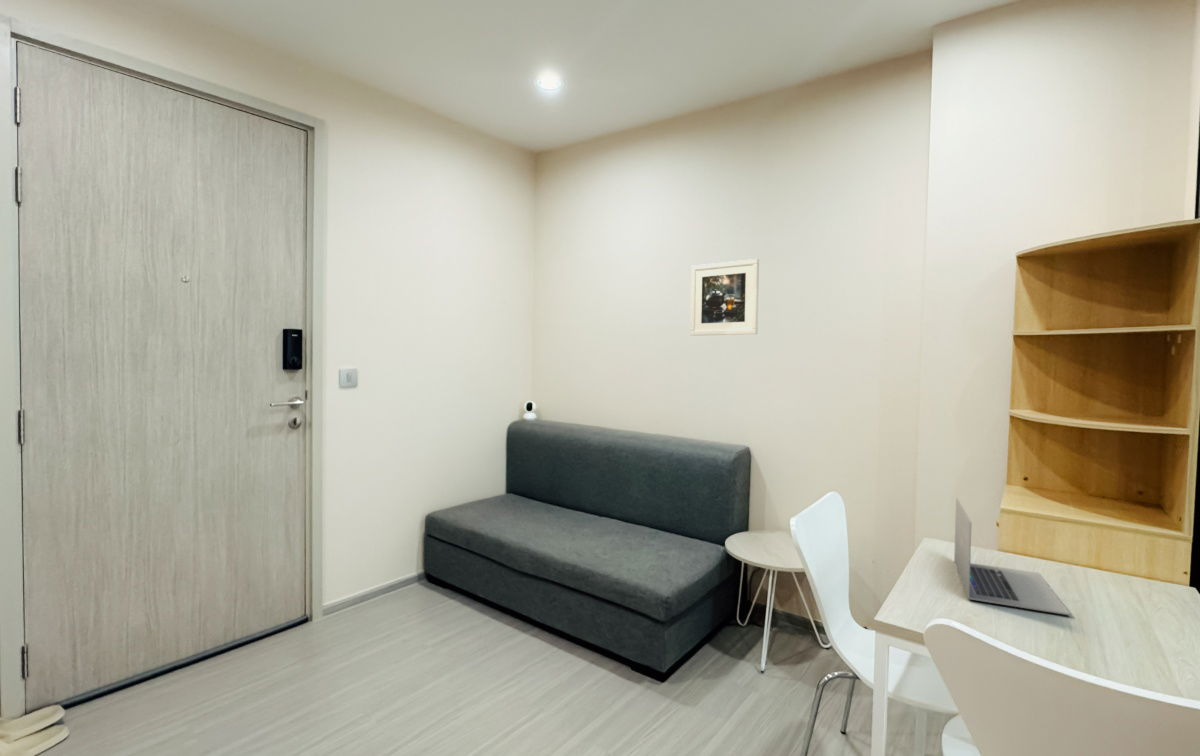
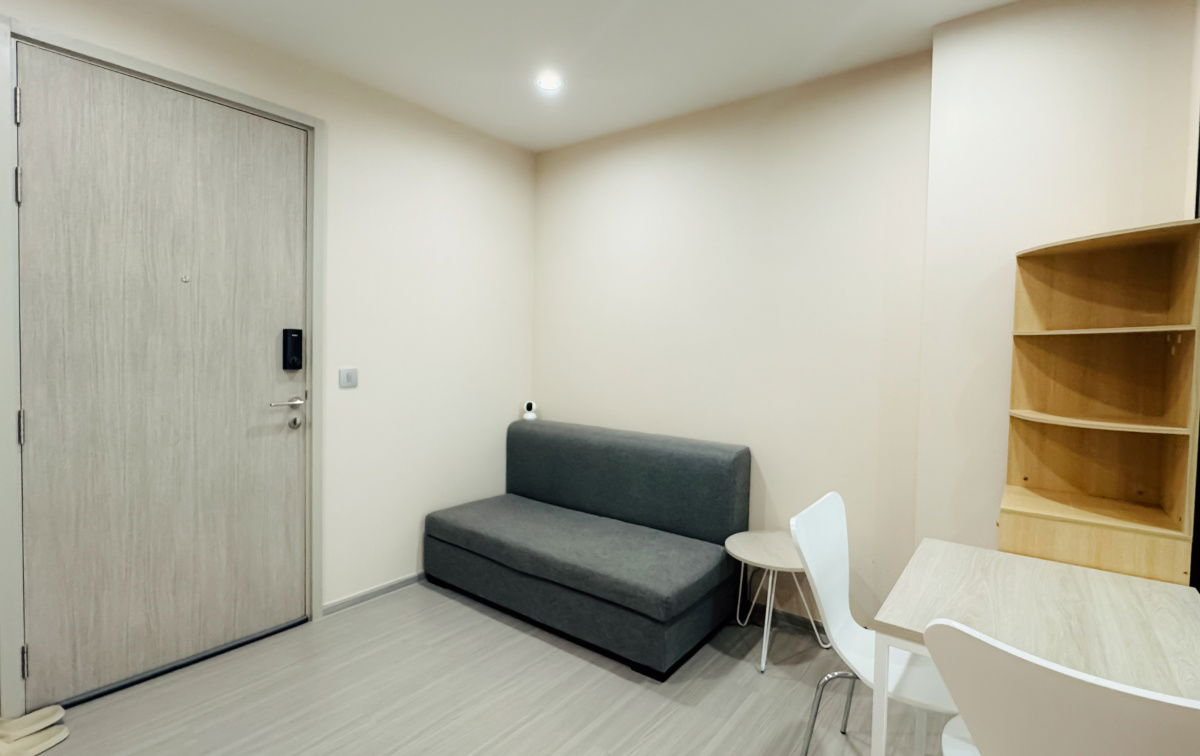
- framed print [689,258,760,337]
- laptop [953,497,1072,616]
